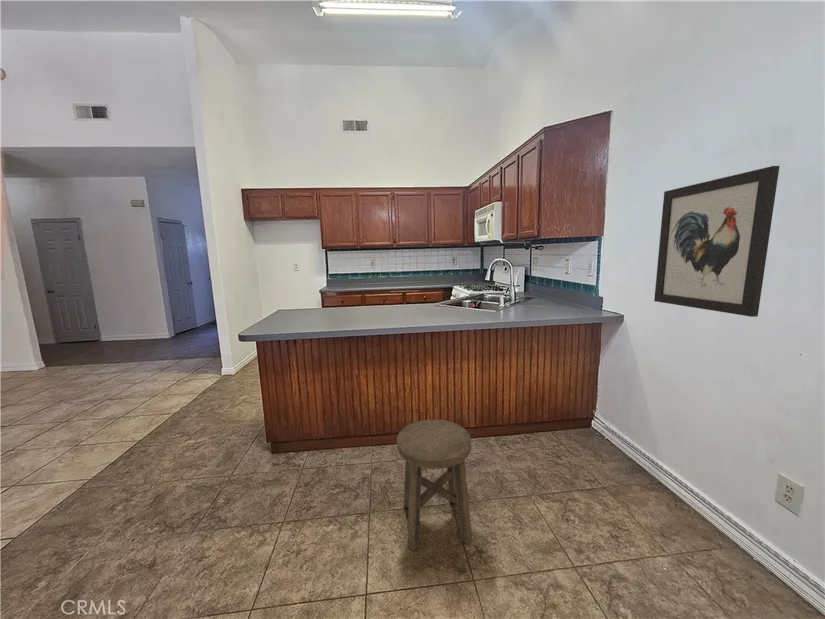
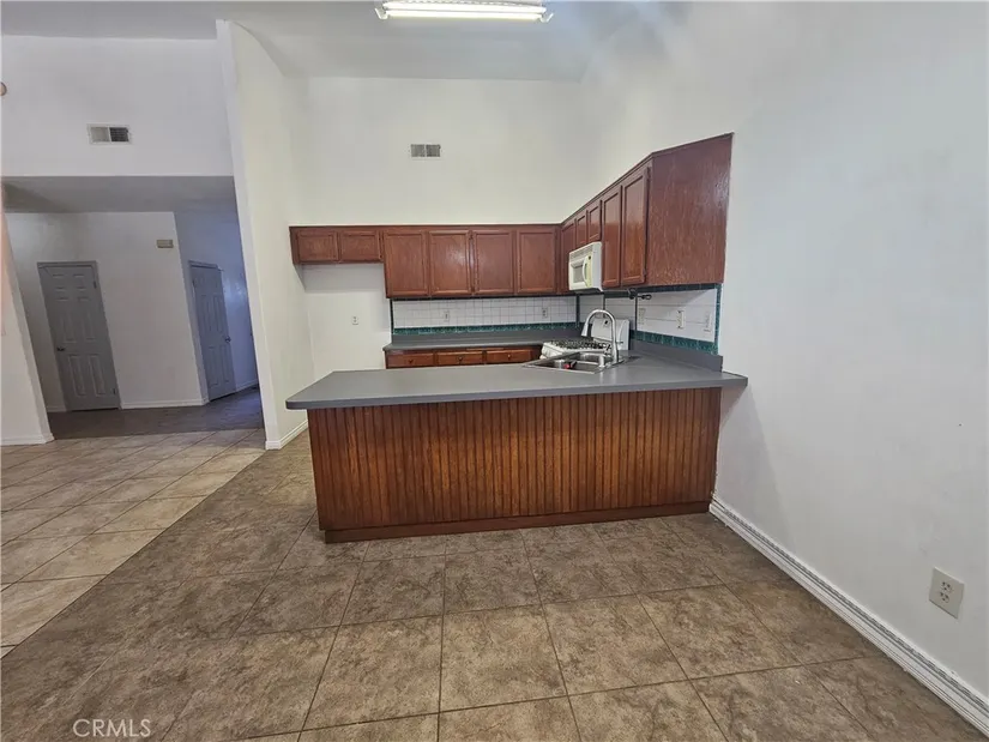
- wall art [653,165,780,318]
- stool [396,418,473,552]
